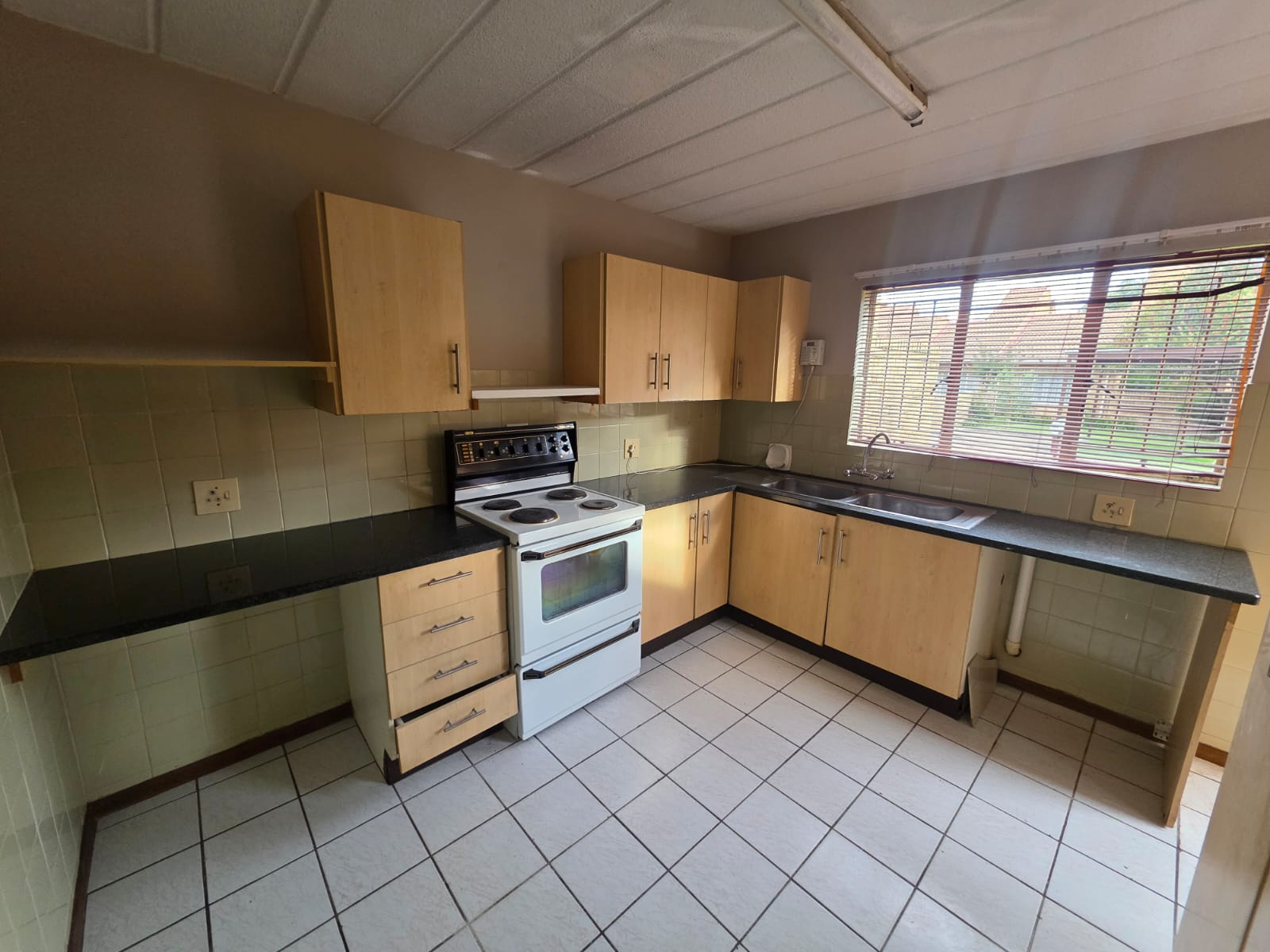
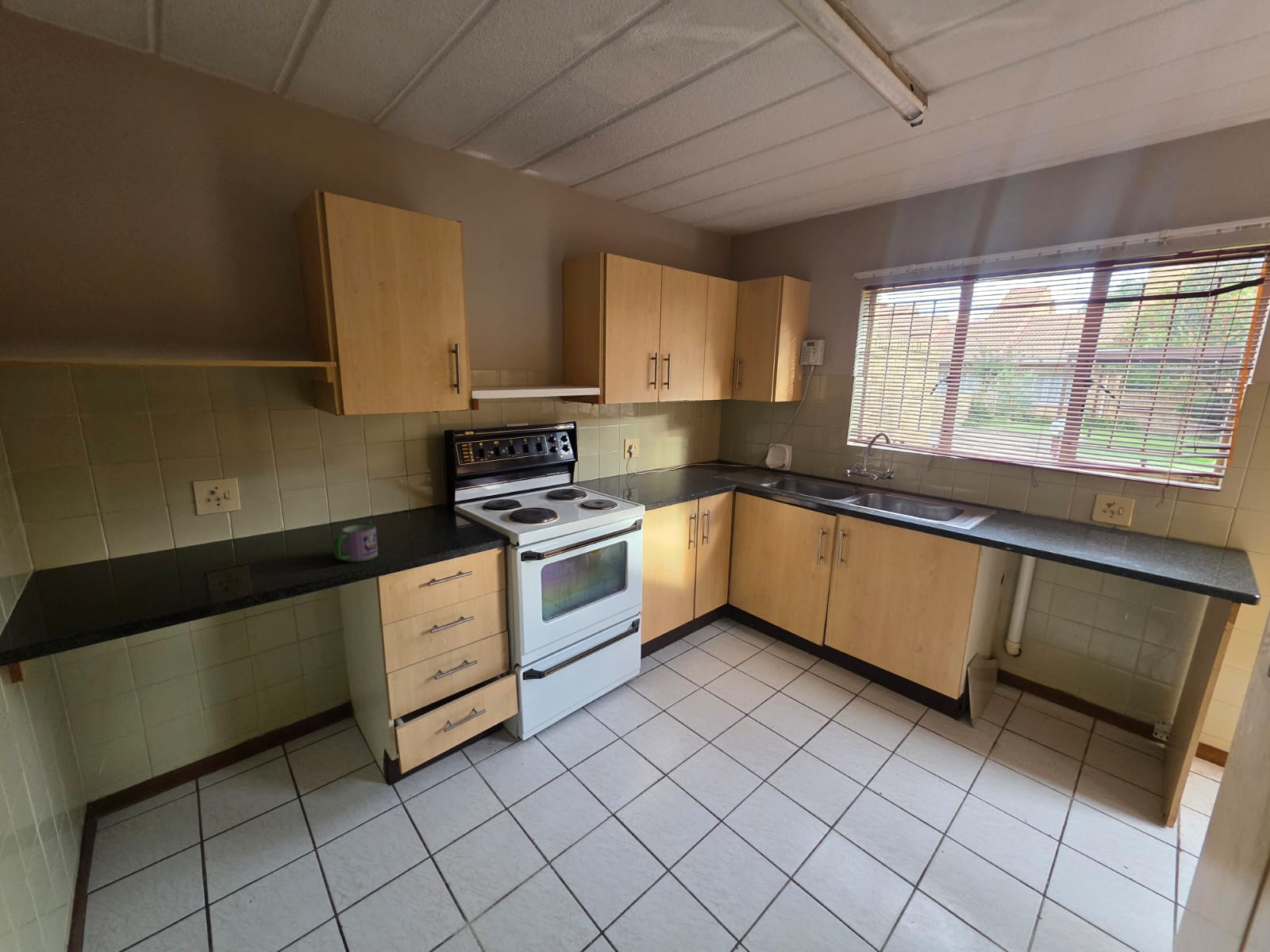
+ mug [333,523,379,563]
